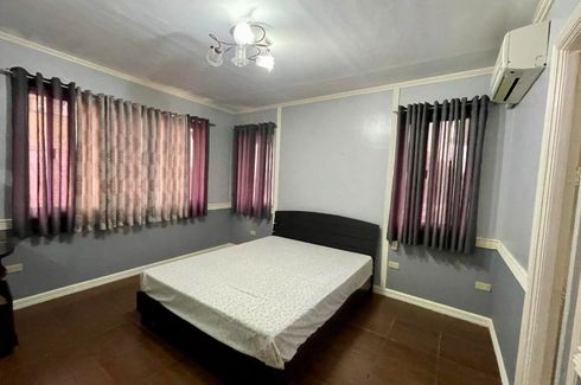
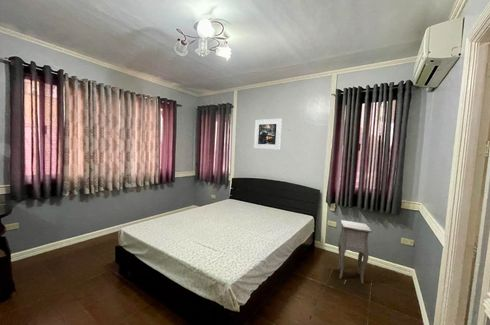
+ side table [337,219,372,285]
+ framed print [253,118,283,151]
